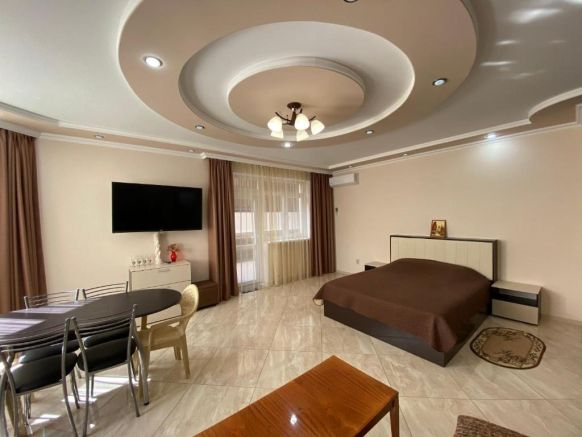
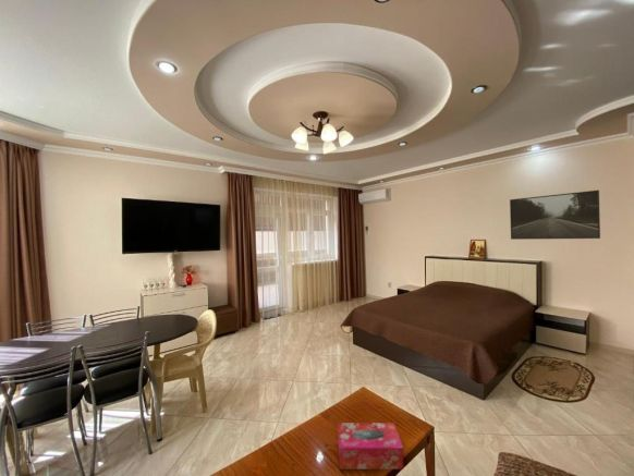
+ tissue box [337,422,404,471]
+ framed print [509,190,601,241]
